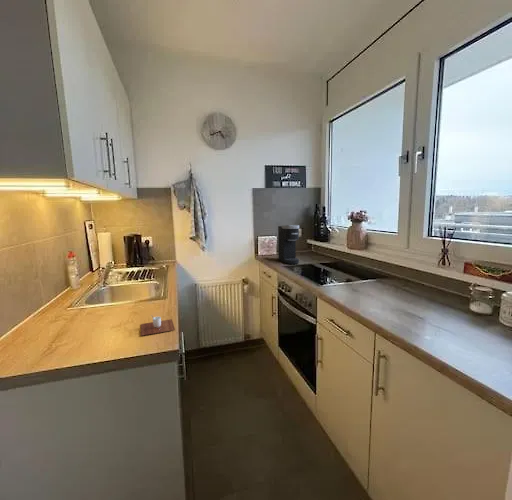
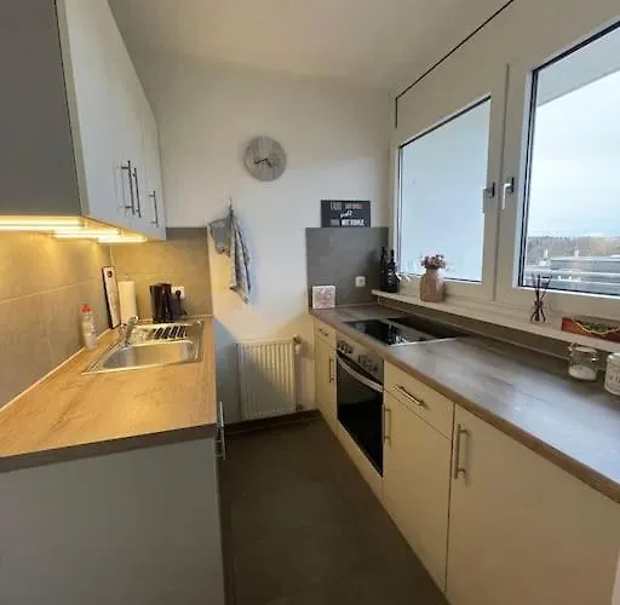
- coffee maker [277,224,300,265]
- cup [140,314,176,337]
